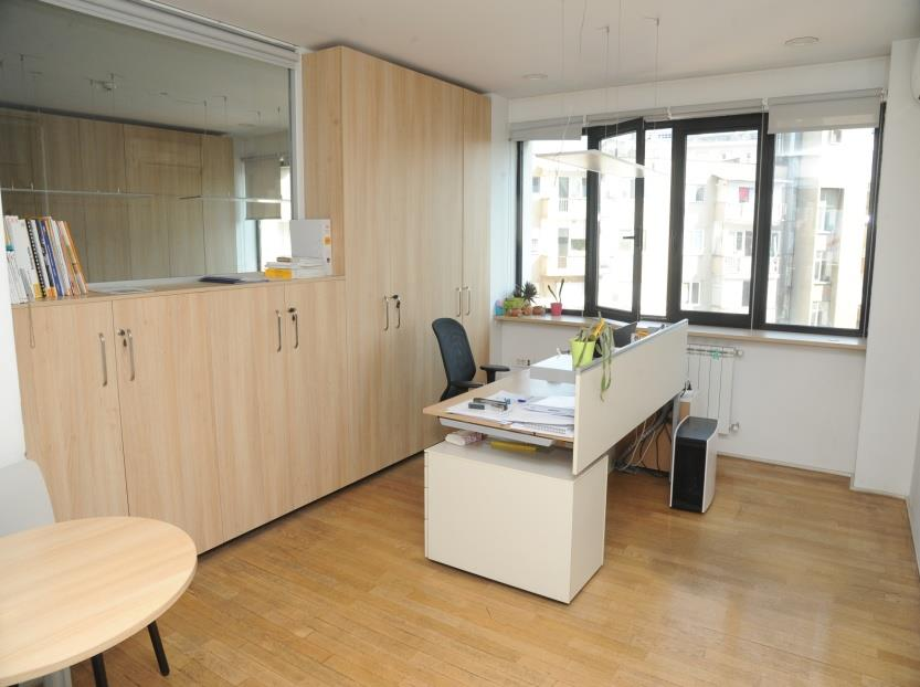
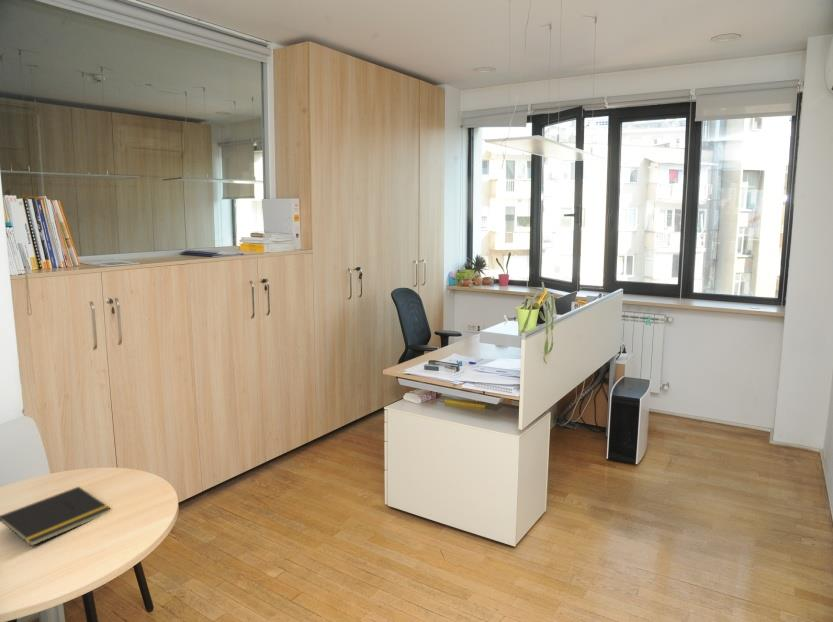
+ notepad [0,486,112,547]
